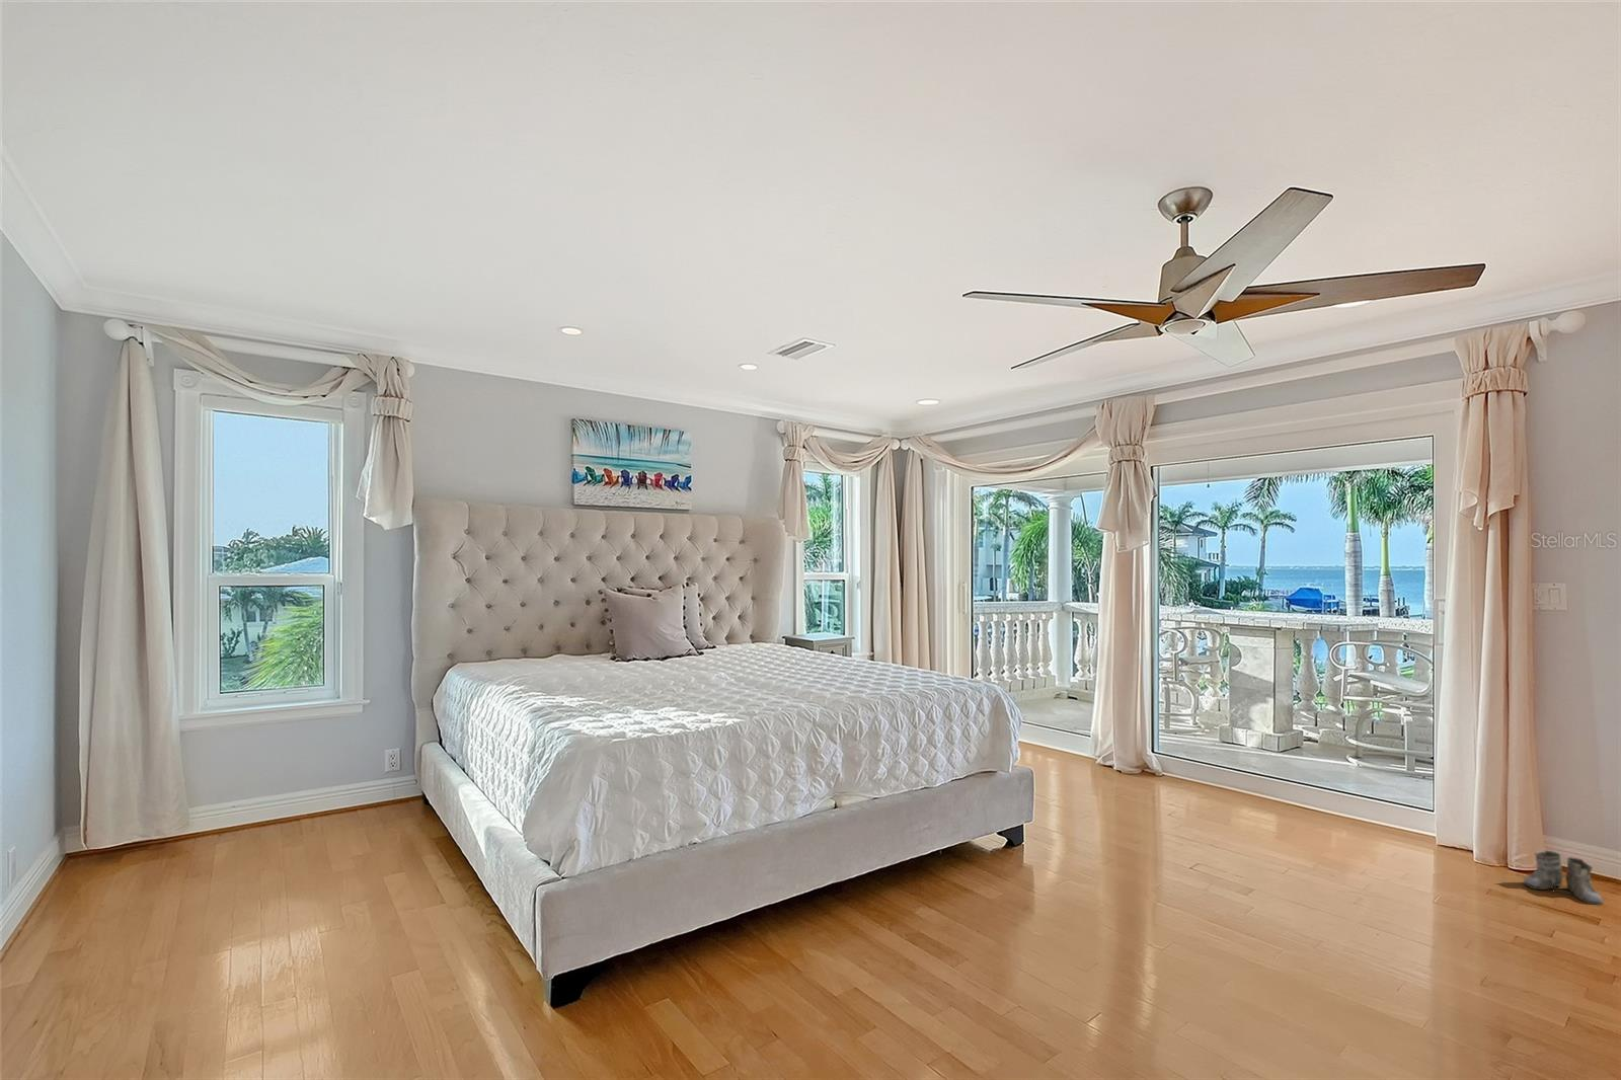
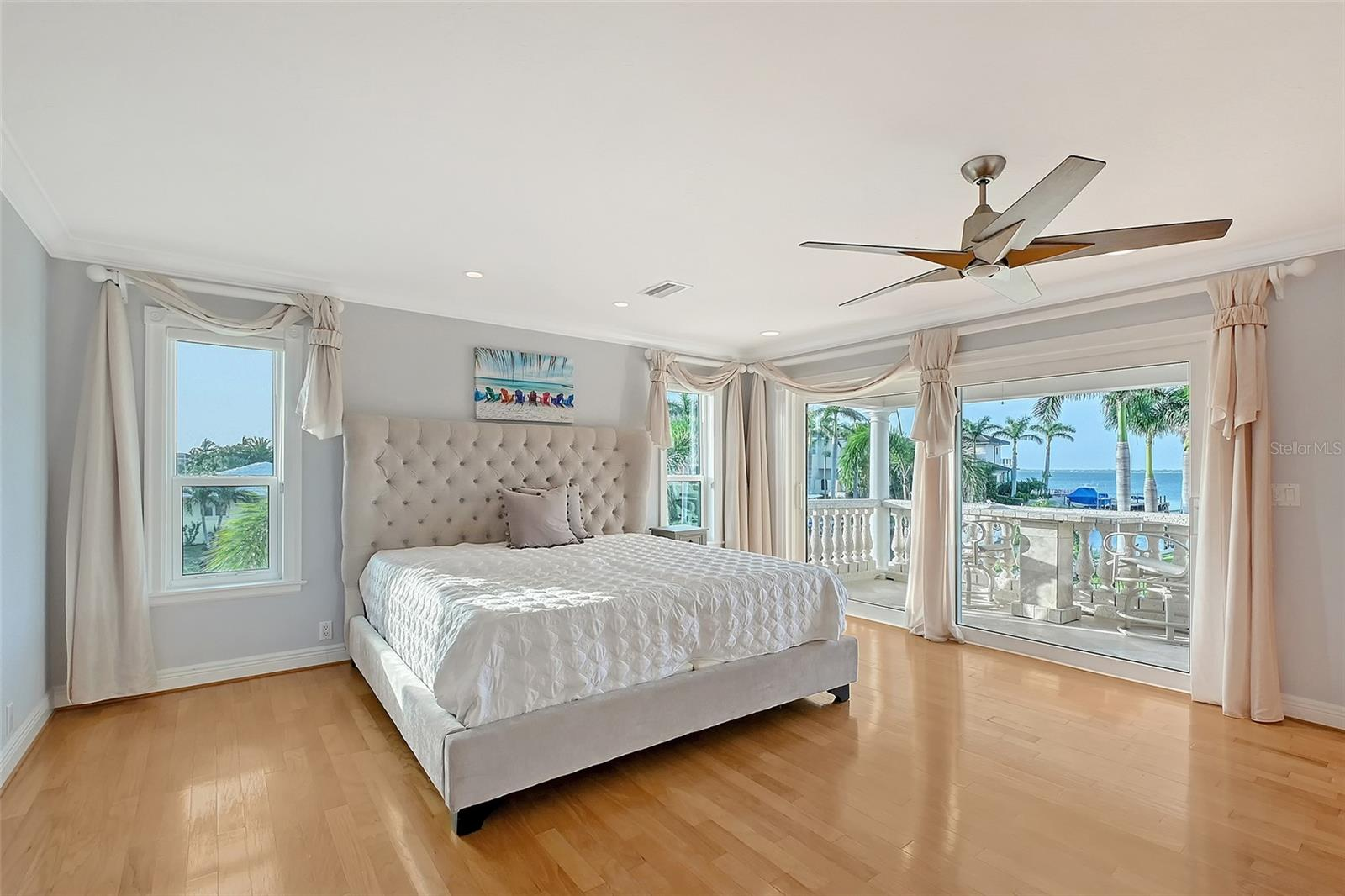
- boots [1522,849,1607,905]
